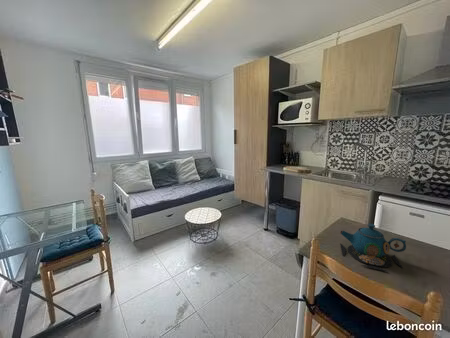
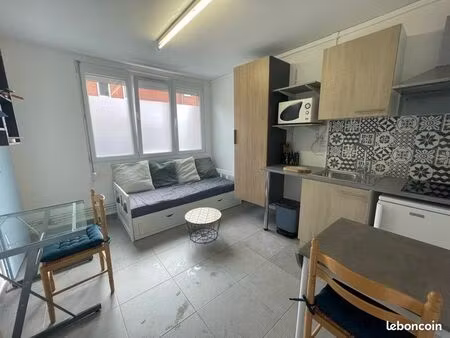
- teapot [339,222,407,273]
